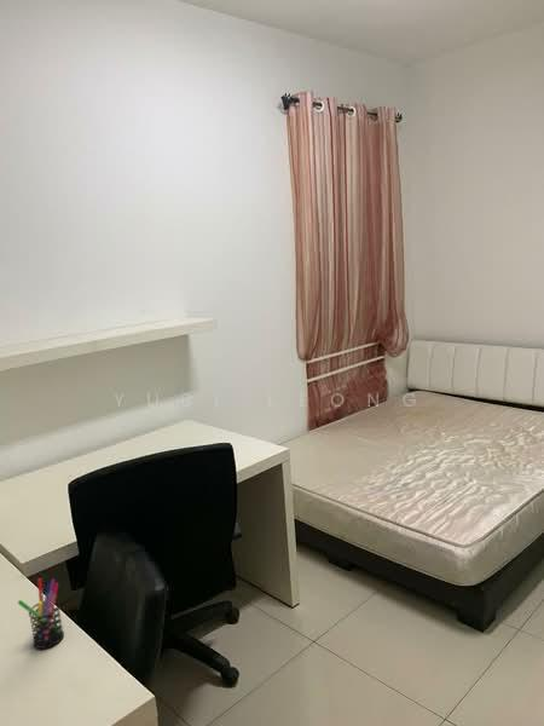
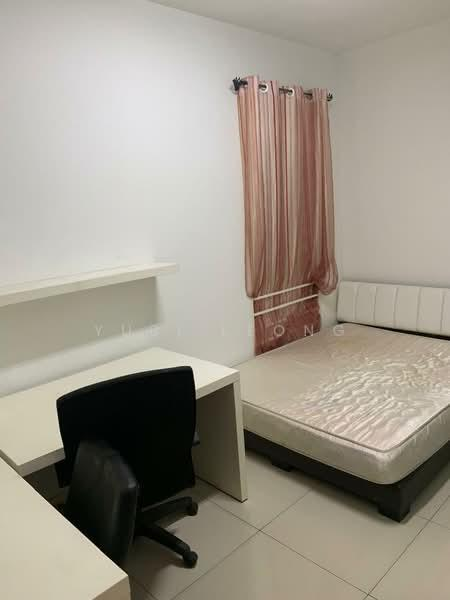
- pen holder [17,577,65,650]
